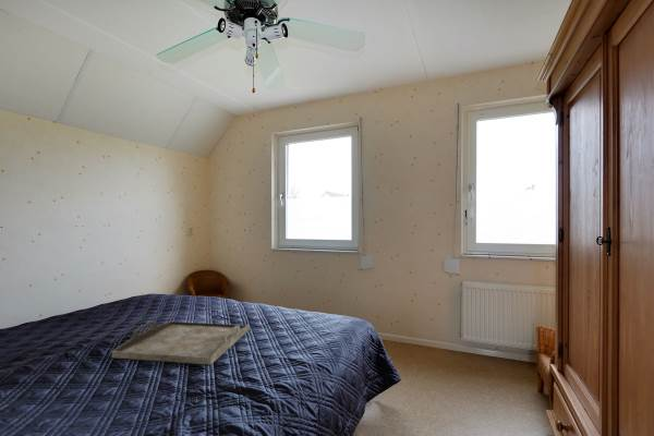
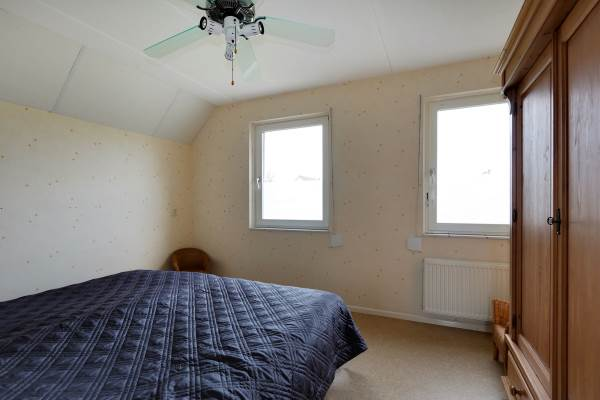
- serving tray [111,320,250,365]
